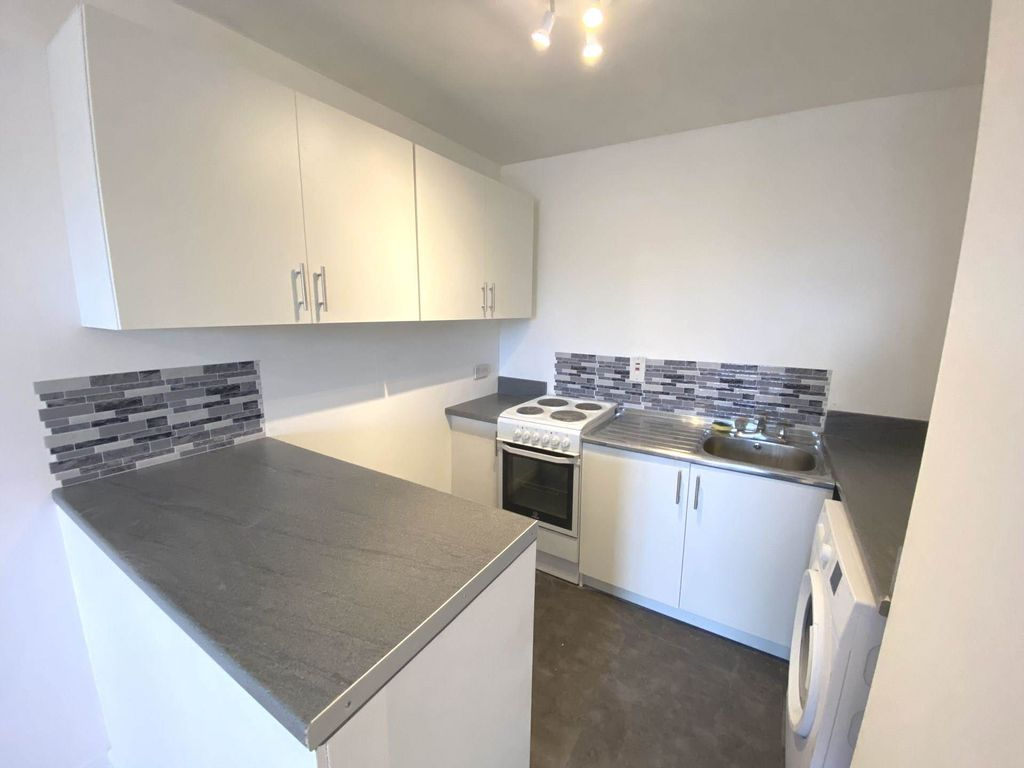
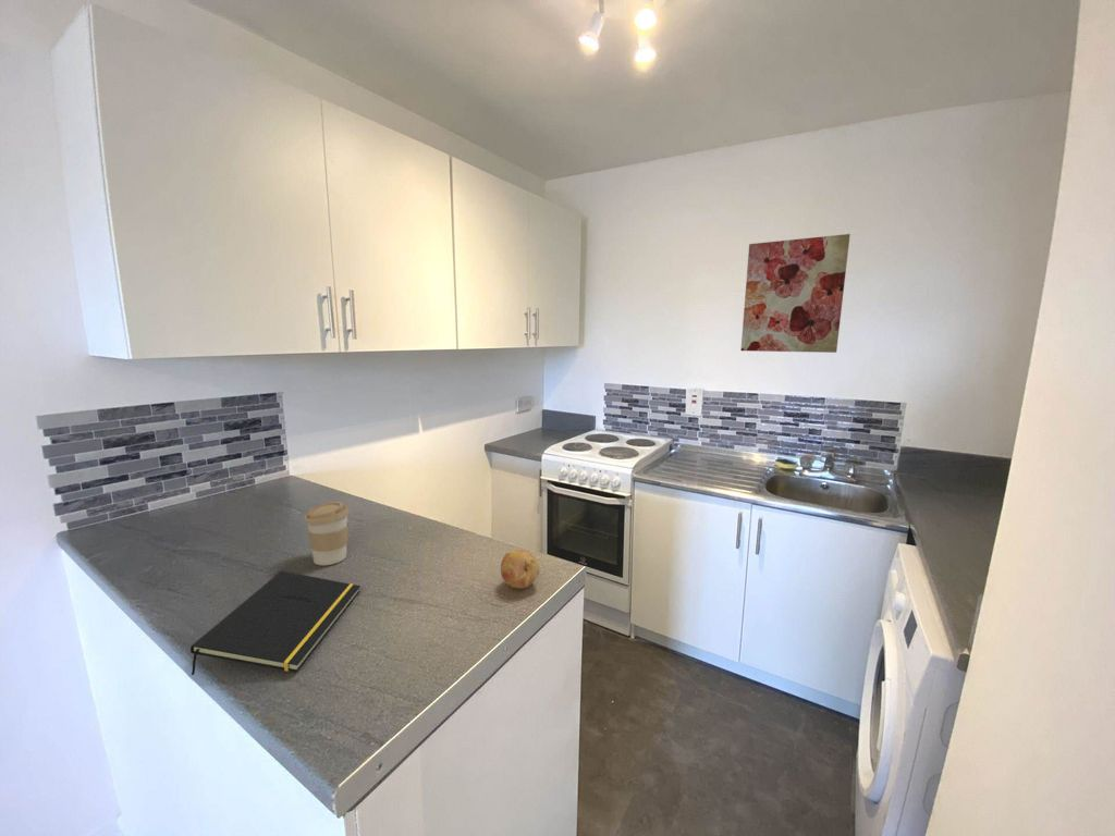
+ notepad [189,570,362,676]
+ coffee cup [304,501,350,566]
+ fruit [500,549,540,590]
+ wall art [739,233,851,354]
